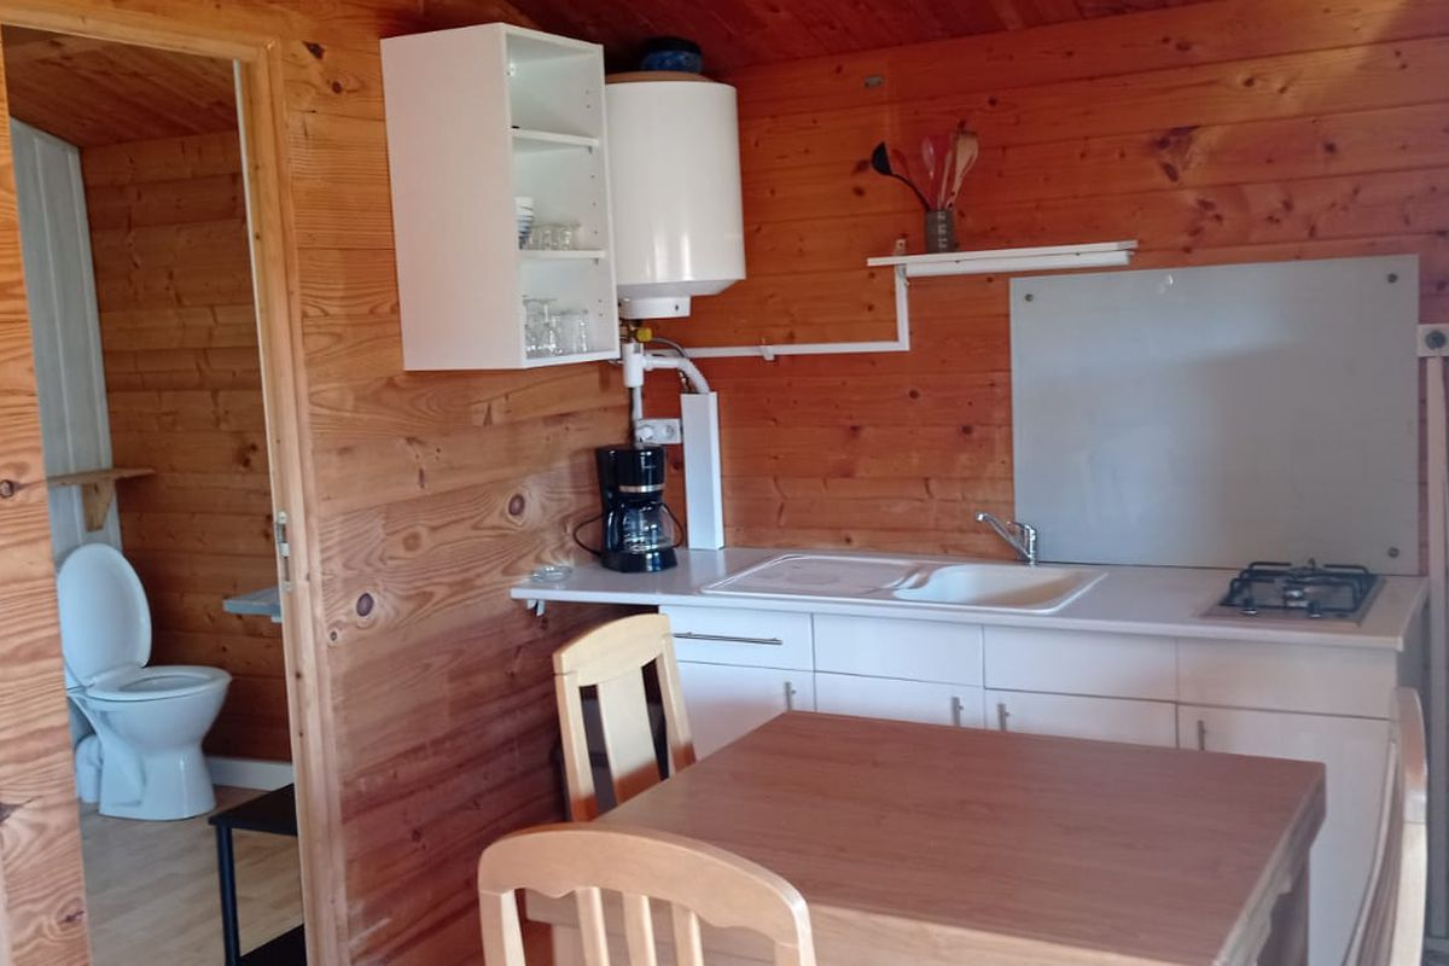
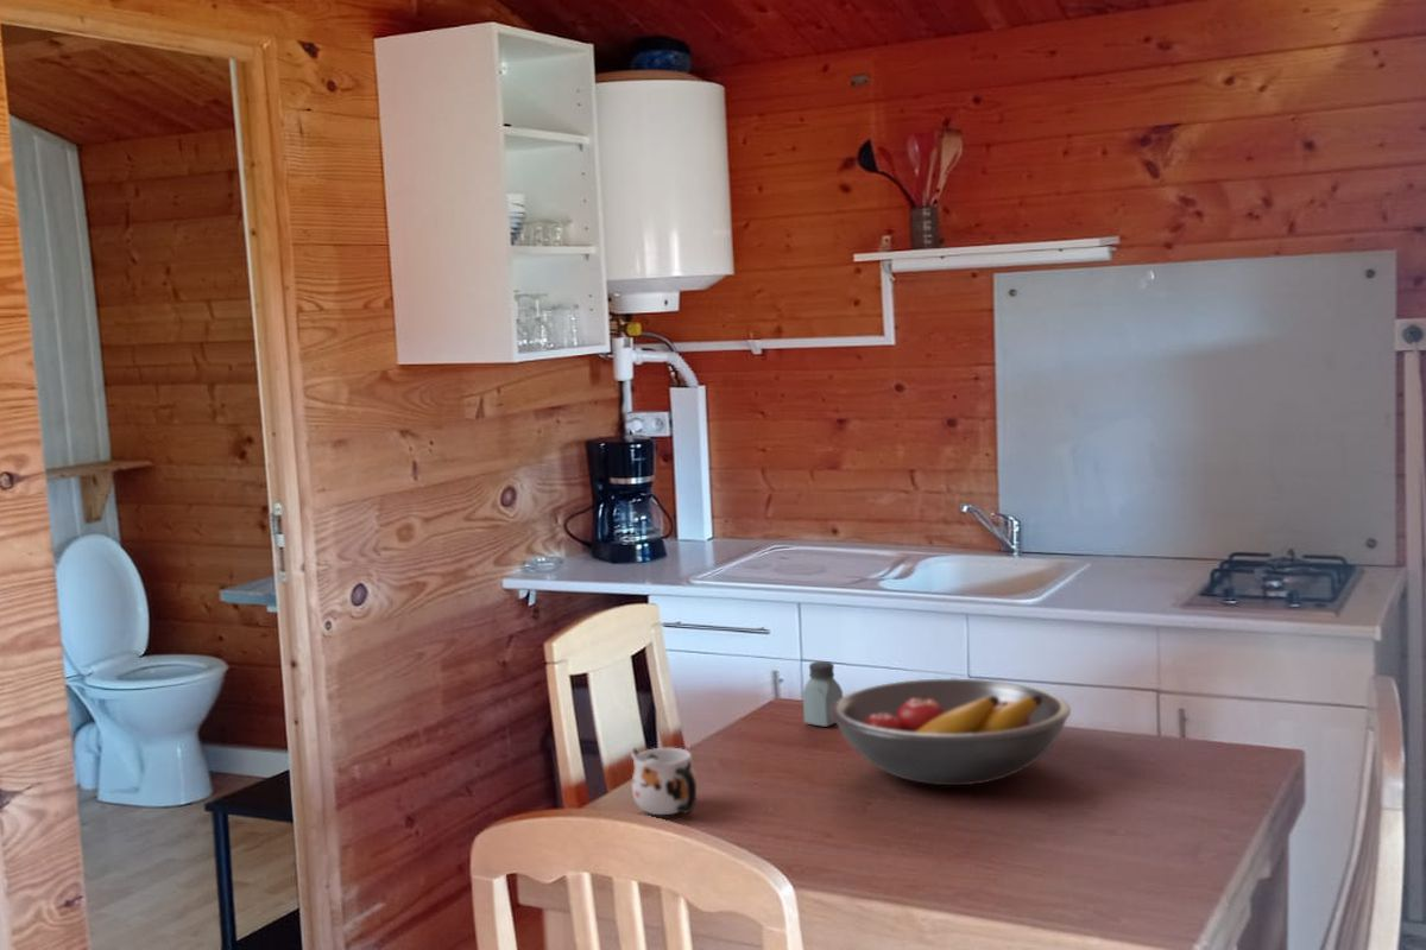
+ mug [630,747,699,816]
+ saltshaker [802,660,844,728]
+ fruit bowl [831,677,1072,786]
